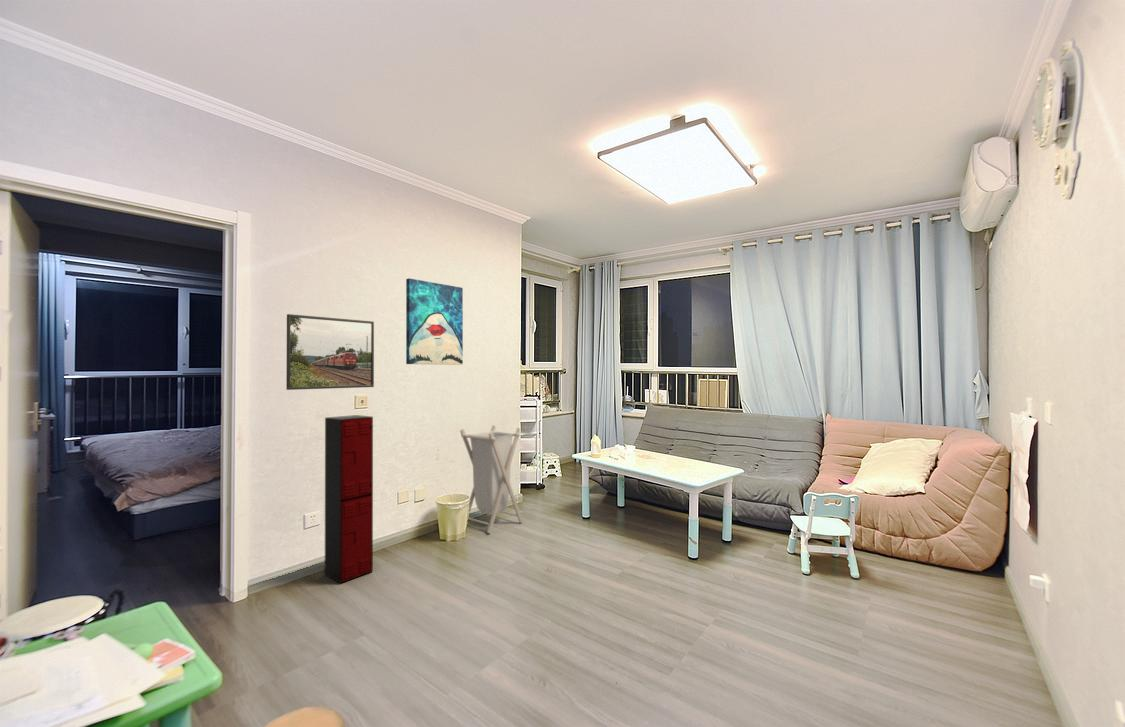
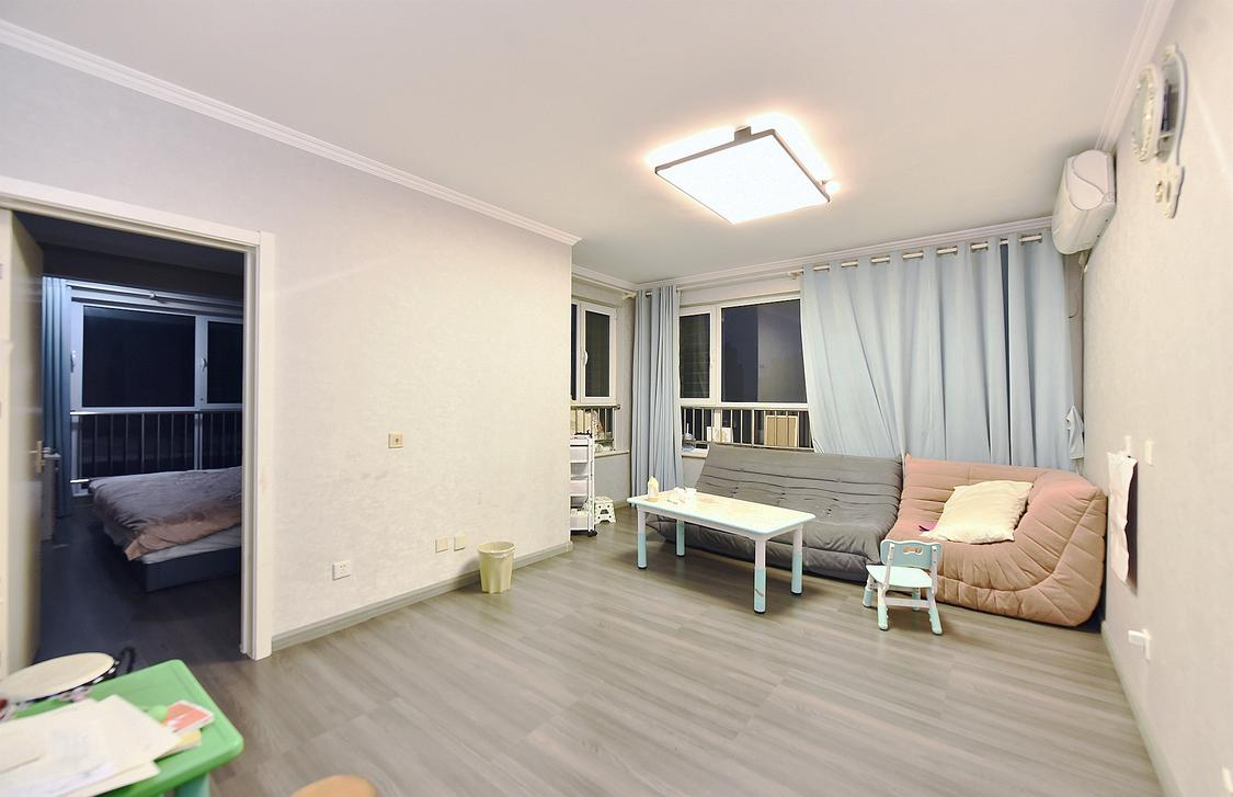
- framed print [285,313,375,391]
- locker [324,414,374,585]
- wall art [405,277,464,366]
- laundry hamper [459,425,524,534]
